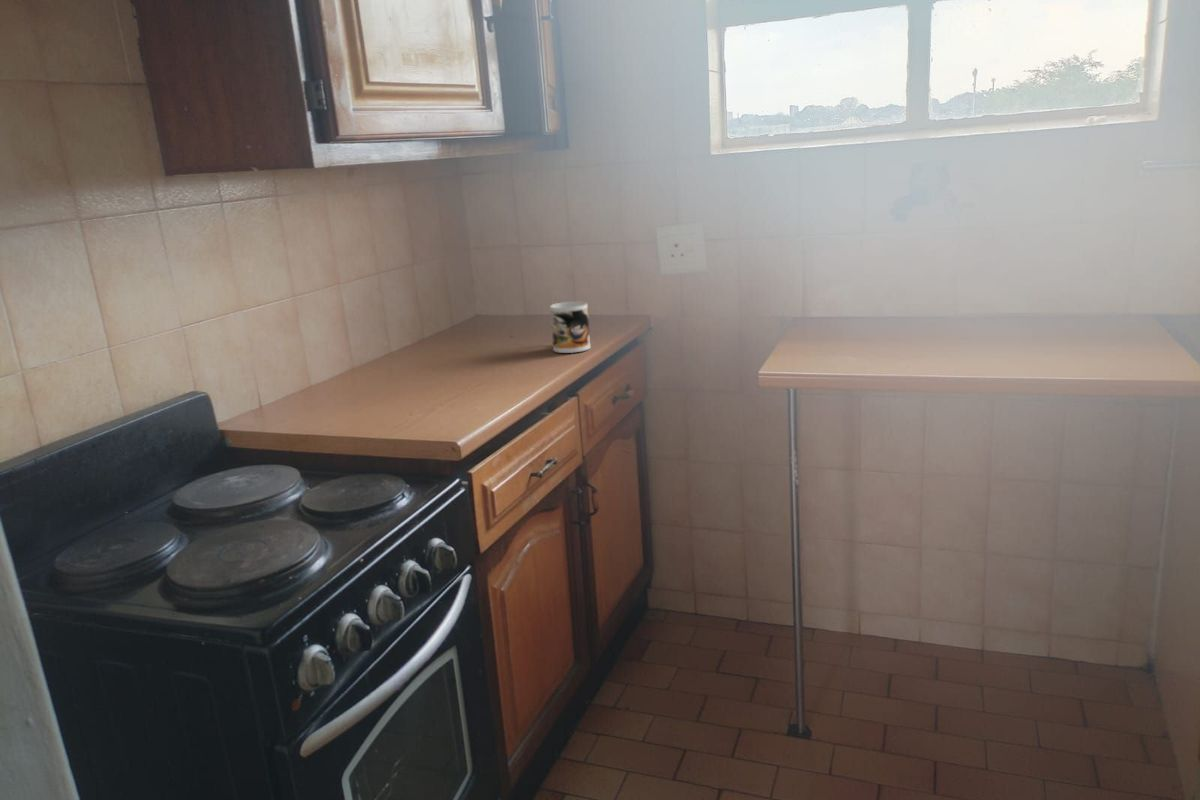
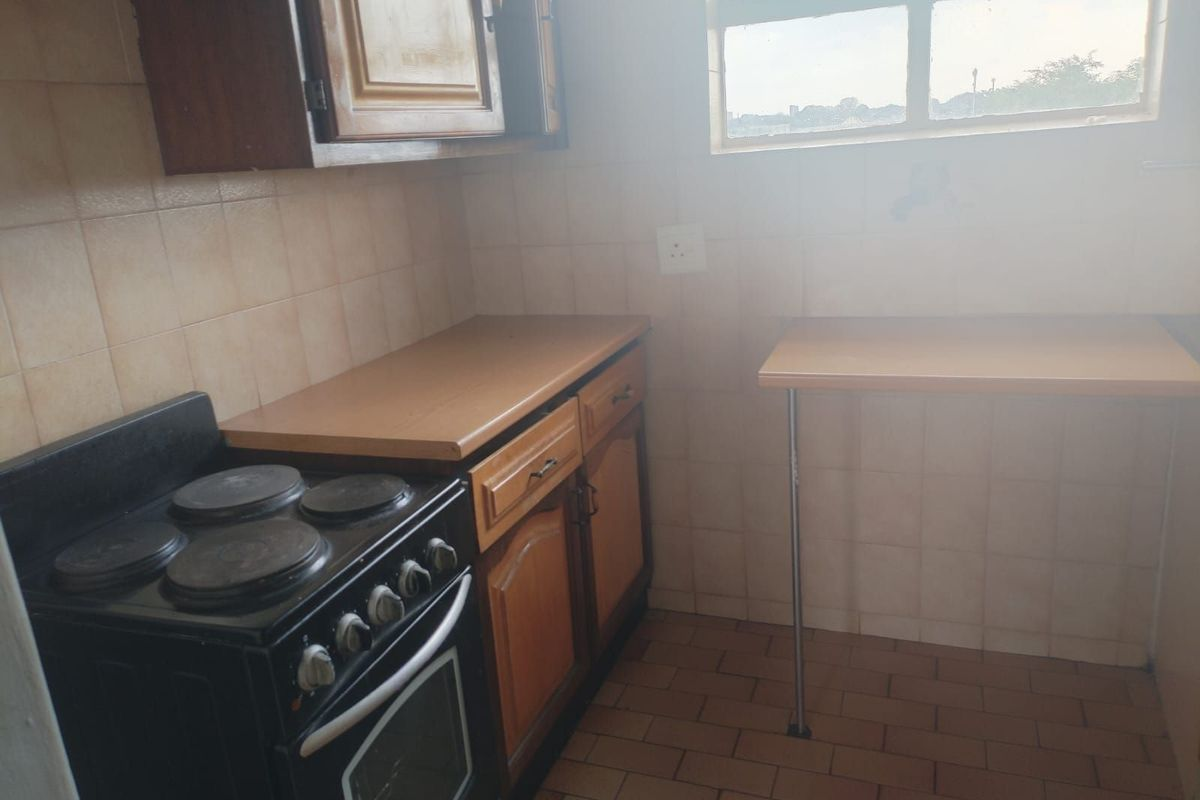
- mug [549,301,591,354]
